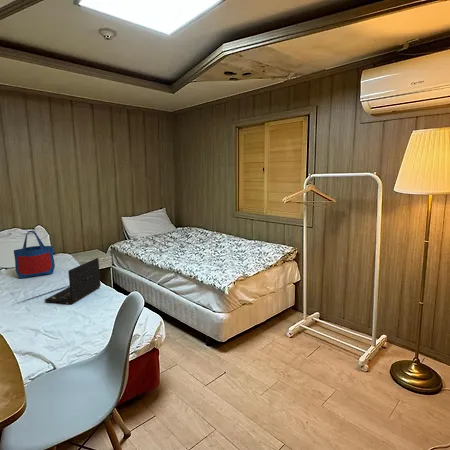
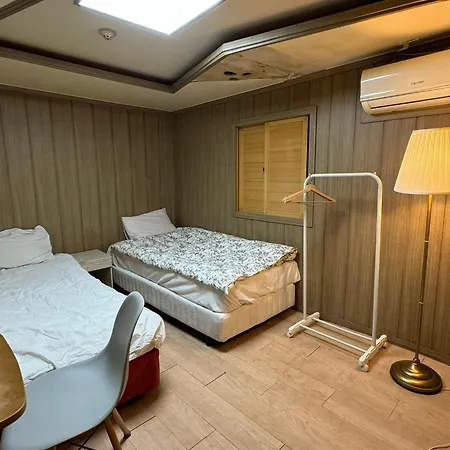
- tote bag [13,229,56,280]
- laptop [43,257,102,305]
